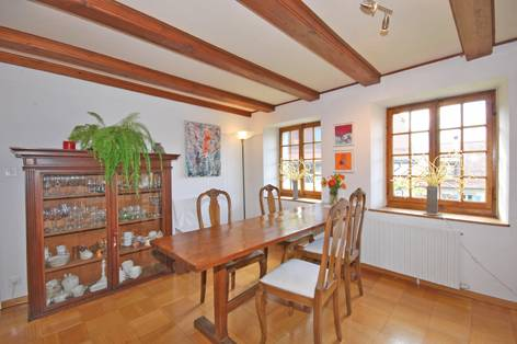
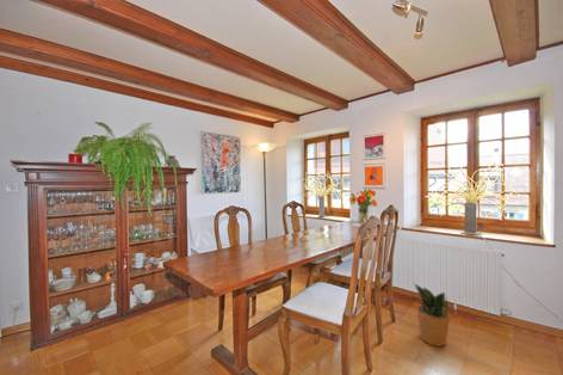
+ potted plant [409,282,451,348]
